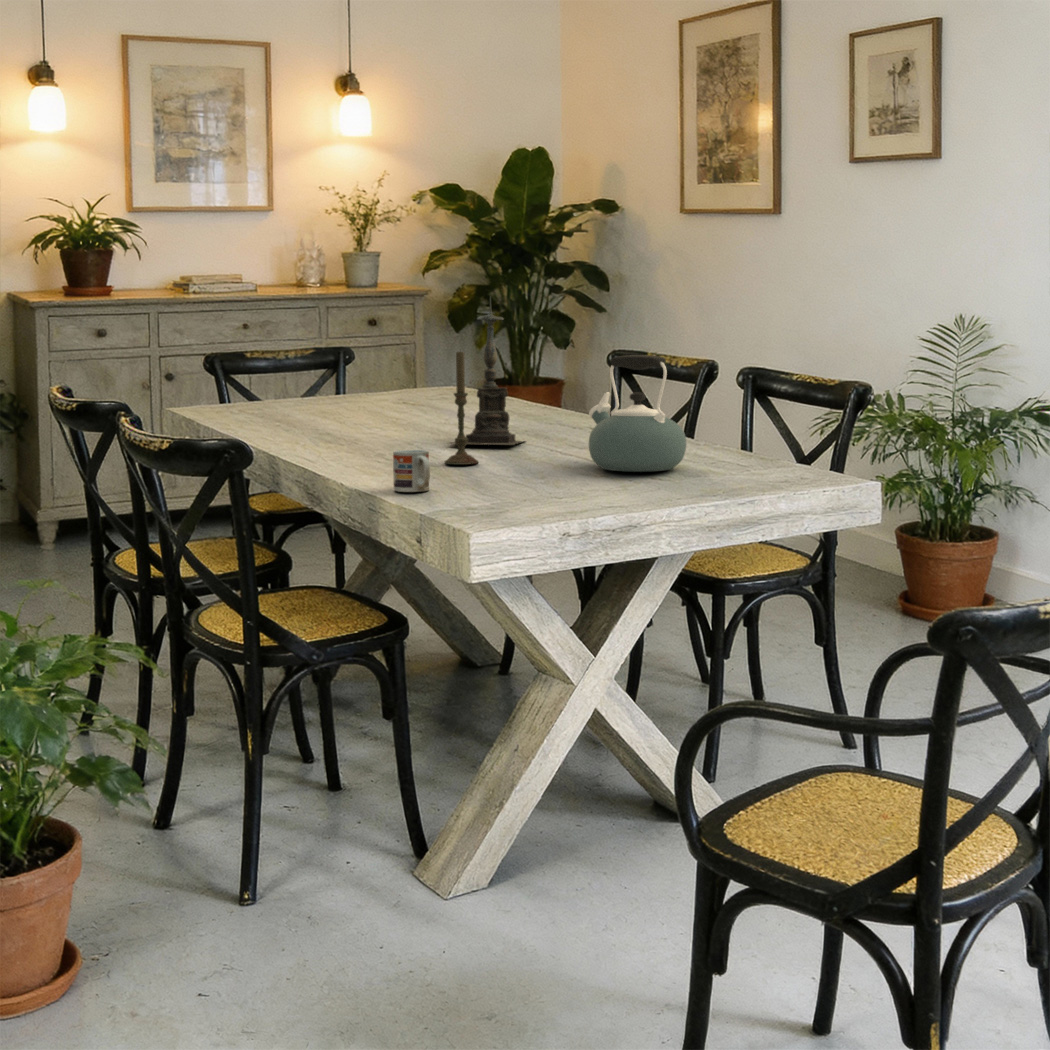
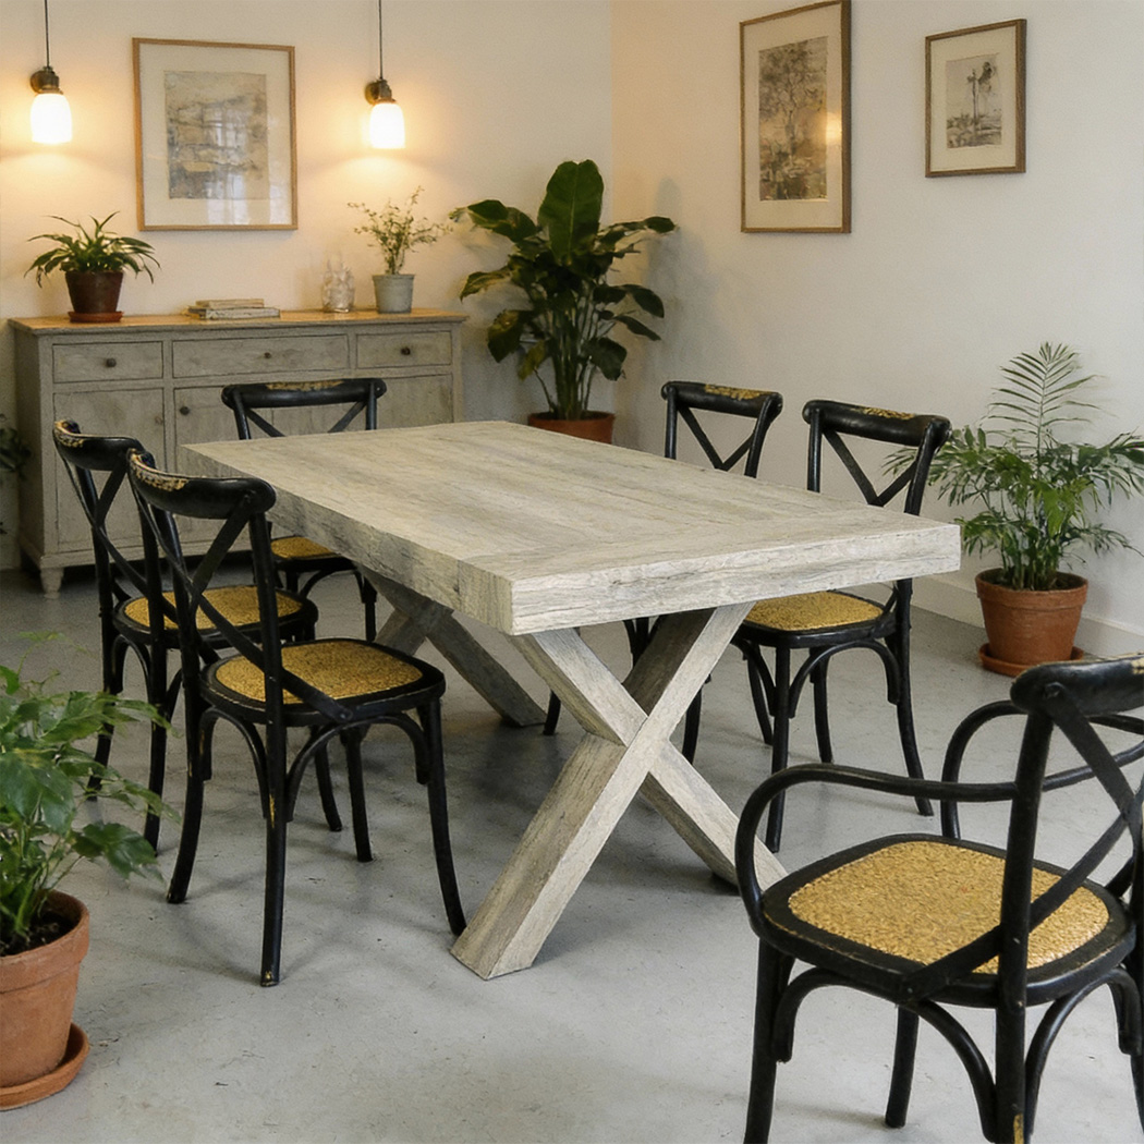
- candle [443,349,480,466]
- candle holder [445,295,527,446]
- cup [392,449,431,493]
- kettle [588,354,687,473]
